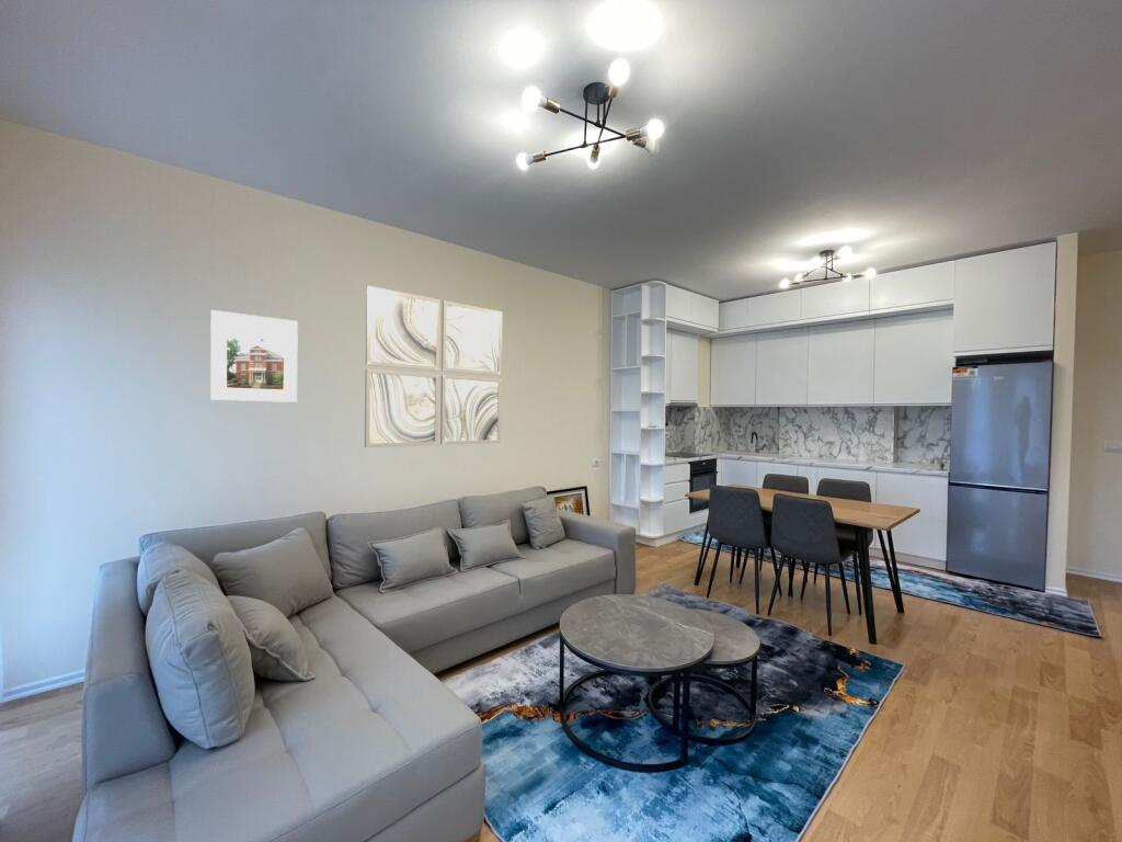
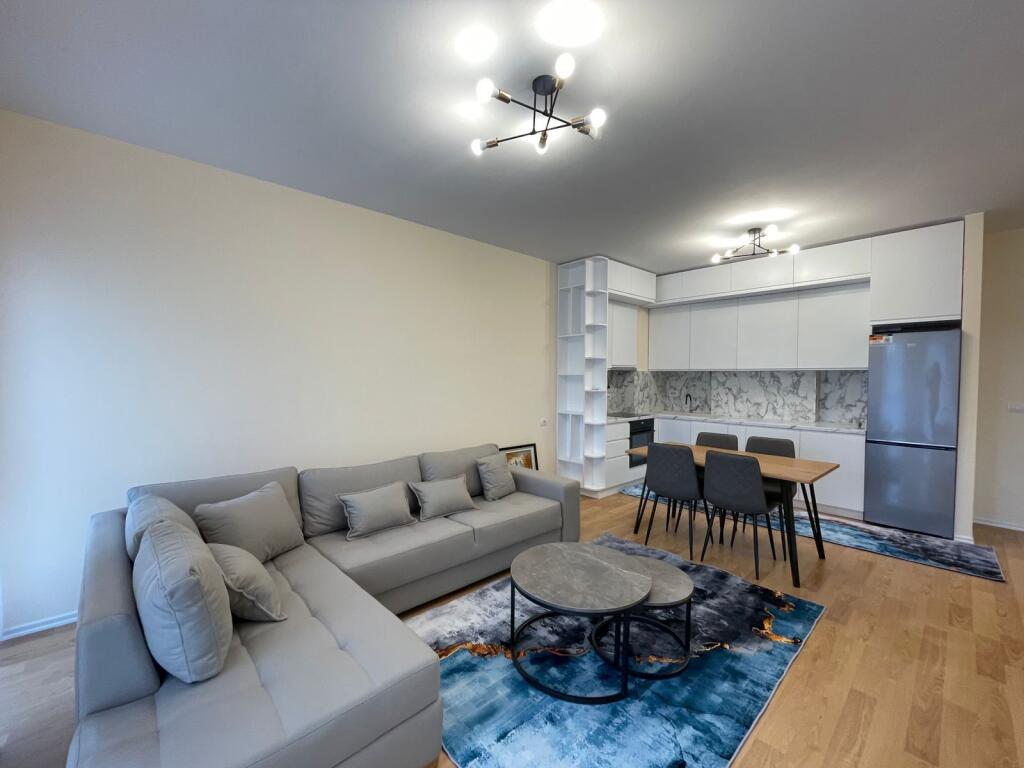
- wall art [364,285,503,448]
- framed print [209,309,299,403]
